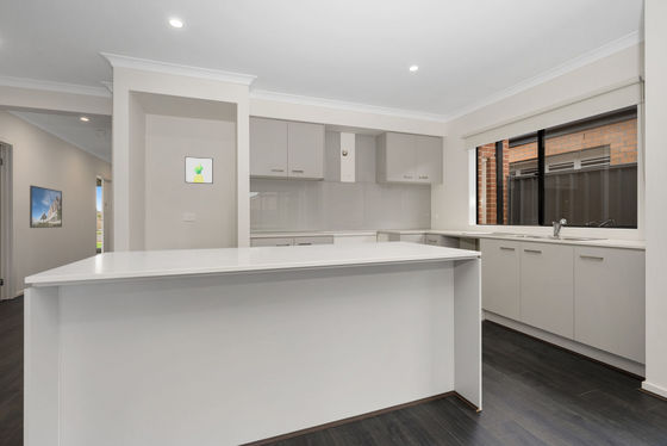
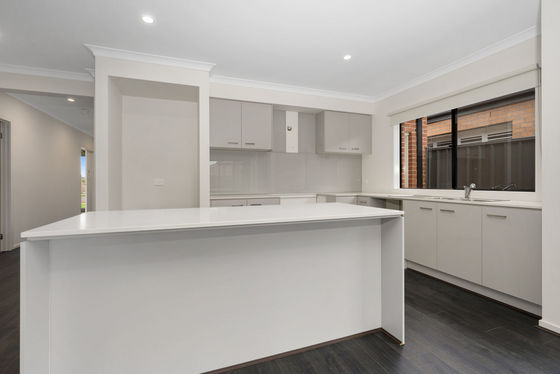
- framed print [29,185,63,229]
- wall art [185,156,214,185]
